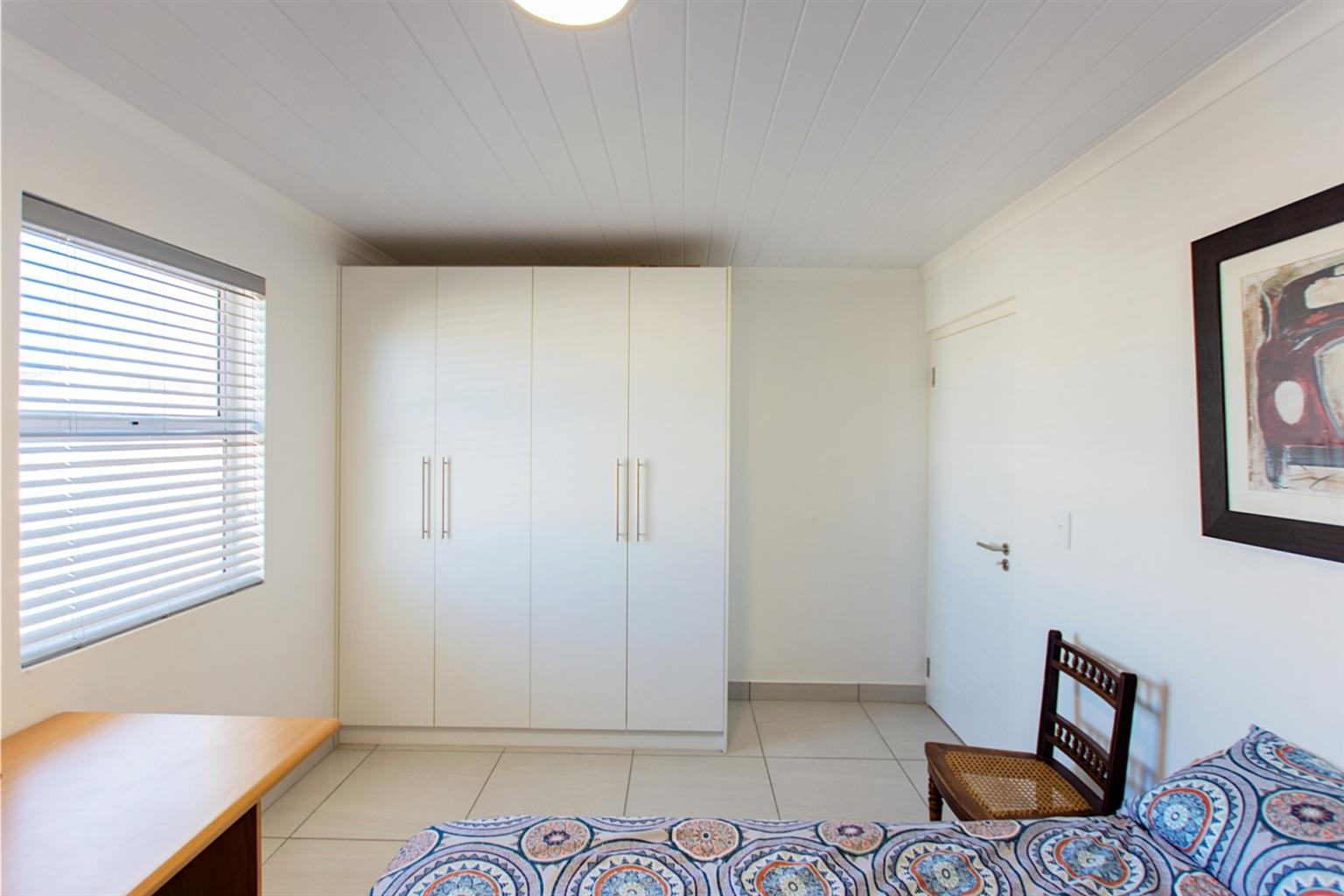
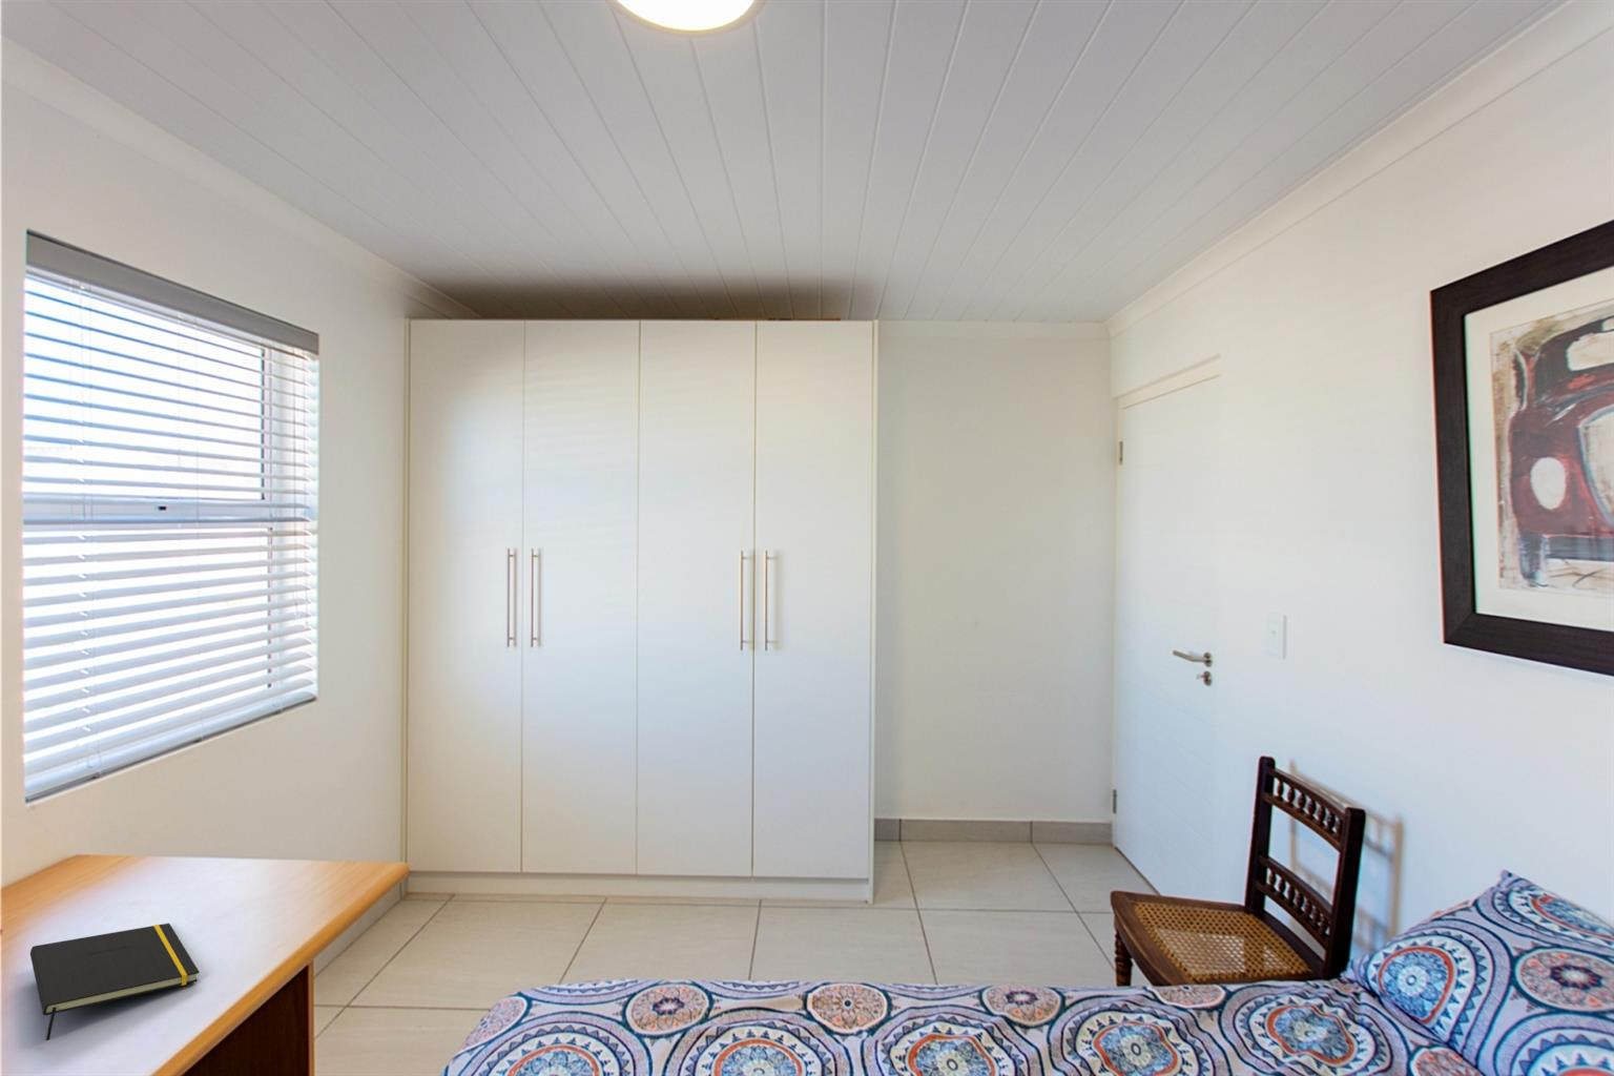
+ notepad [30,922,201,1041]
